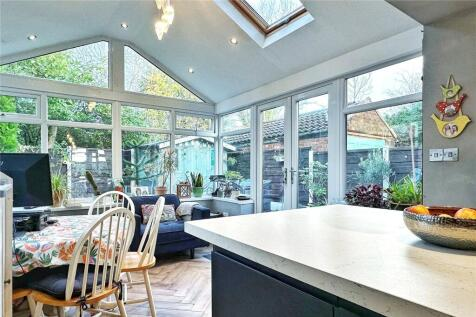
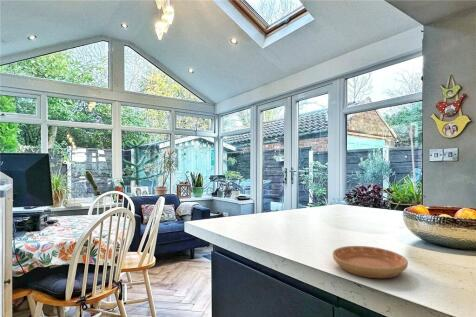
+ saucer [332,245,409,279]
